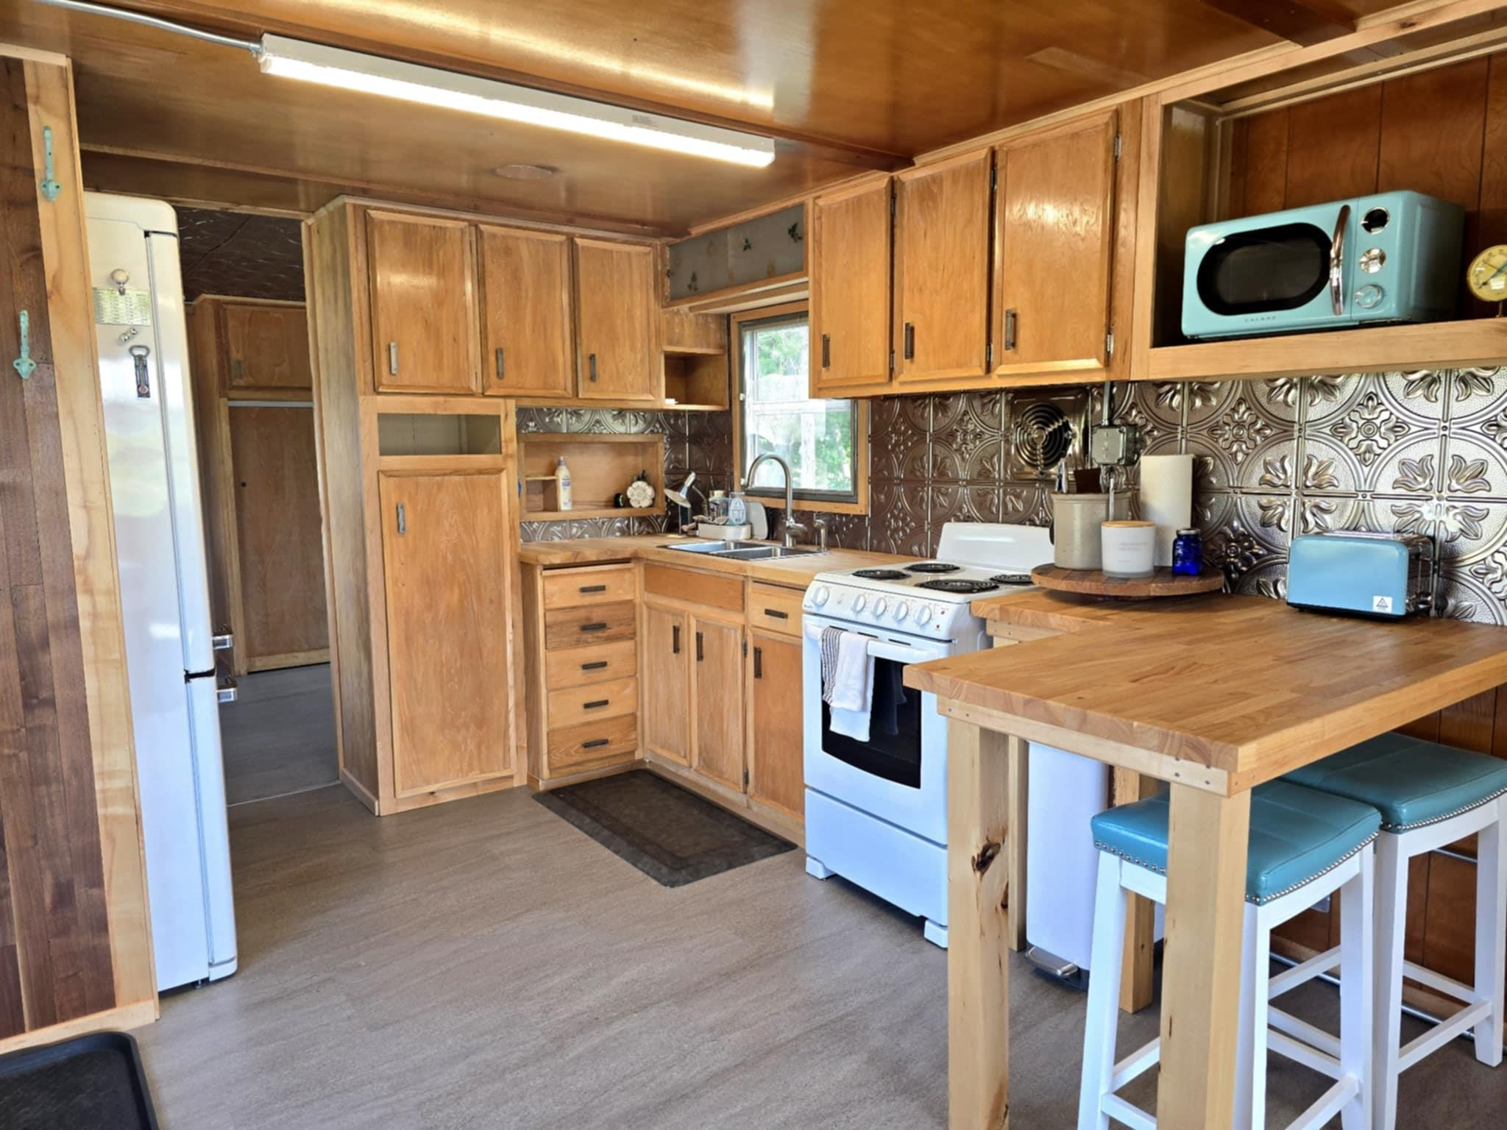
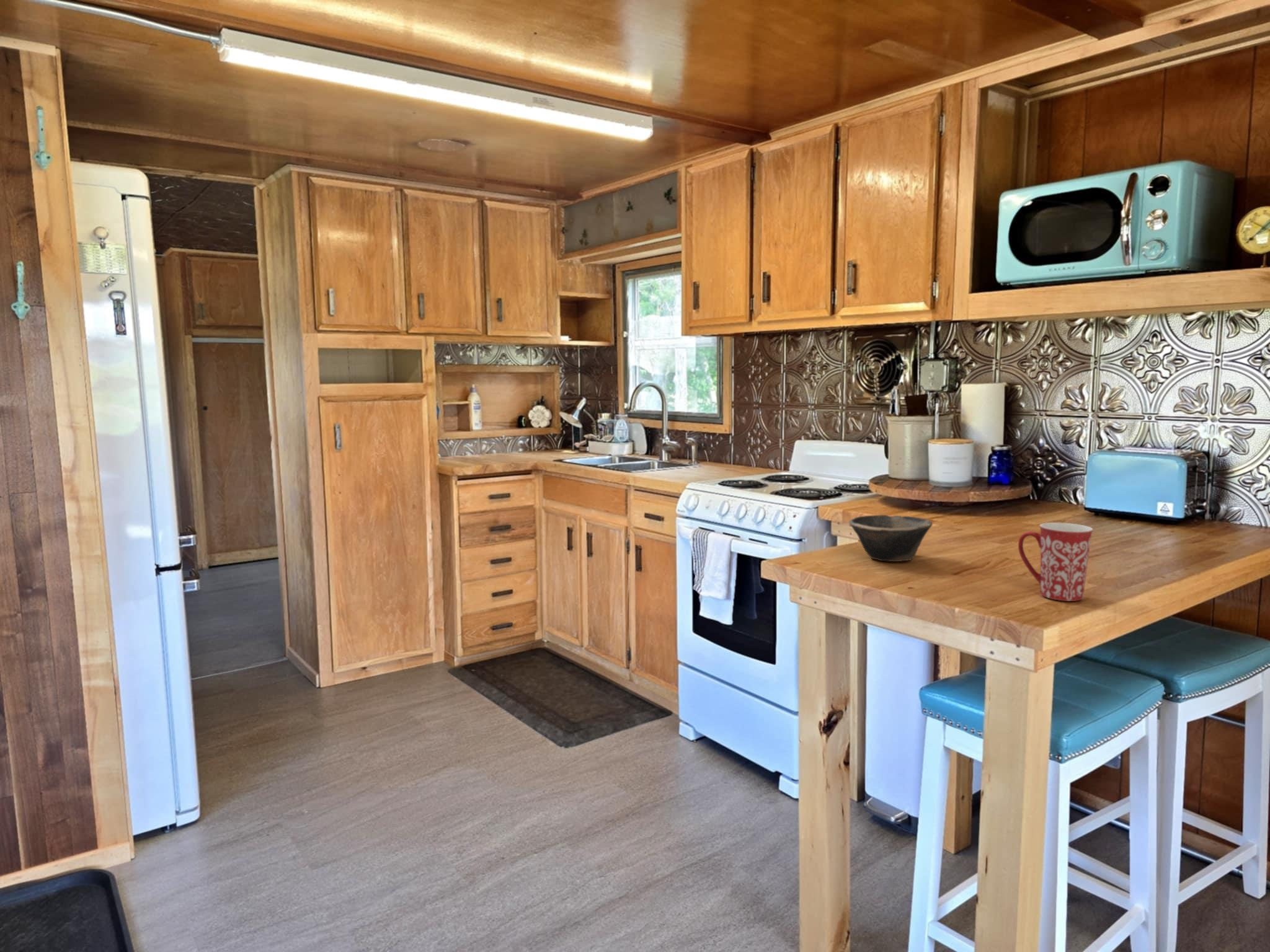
+ bowl [848,514,933,562]
+ mug [1018,522,1094,602]
